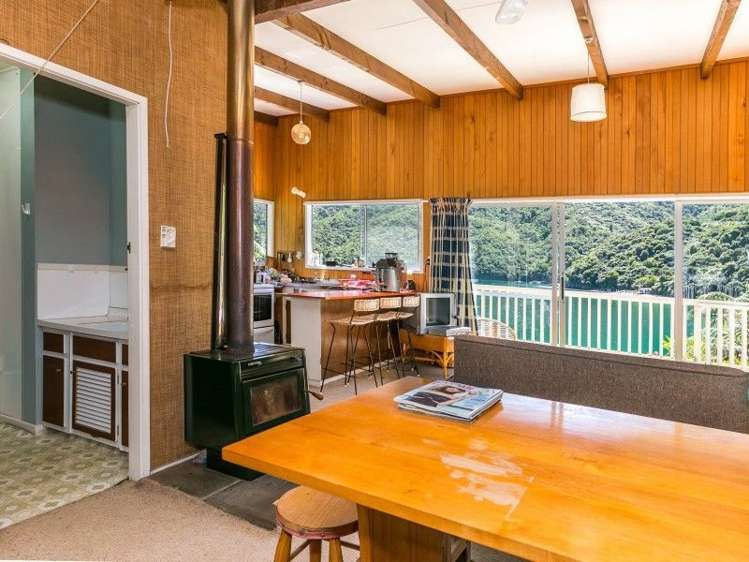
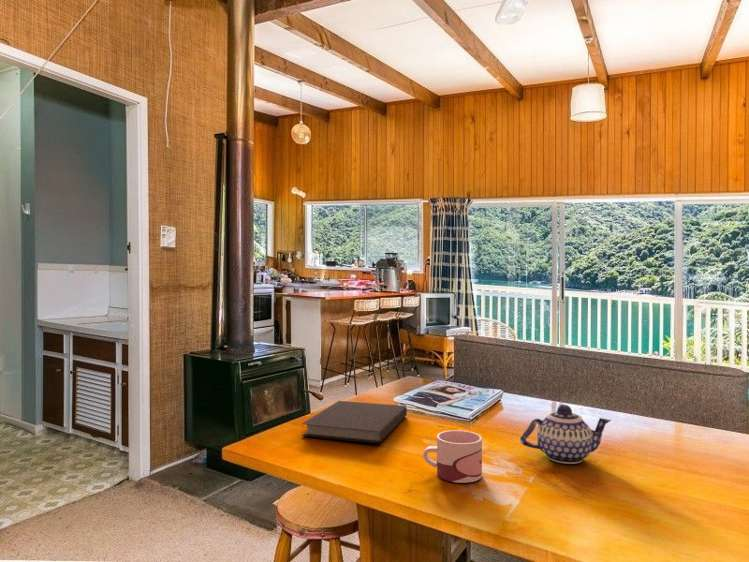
+ teapot [519,404,612,465]
+ mug [422,429,483,484]
+ notebook [301,400,408,444]
